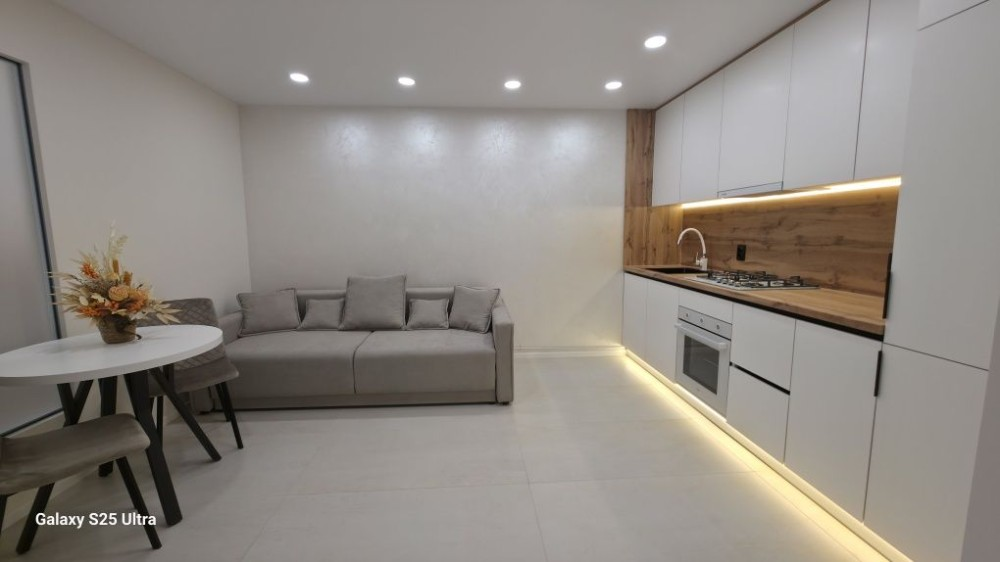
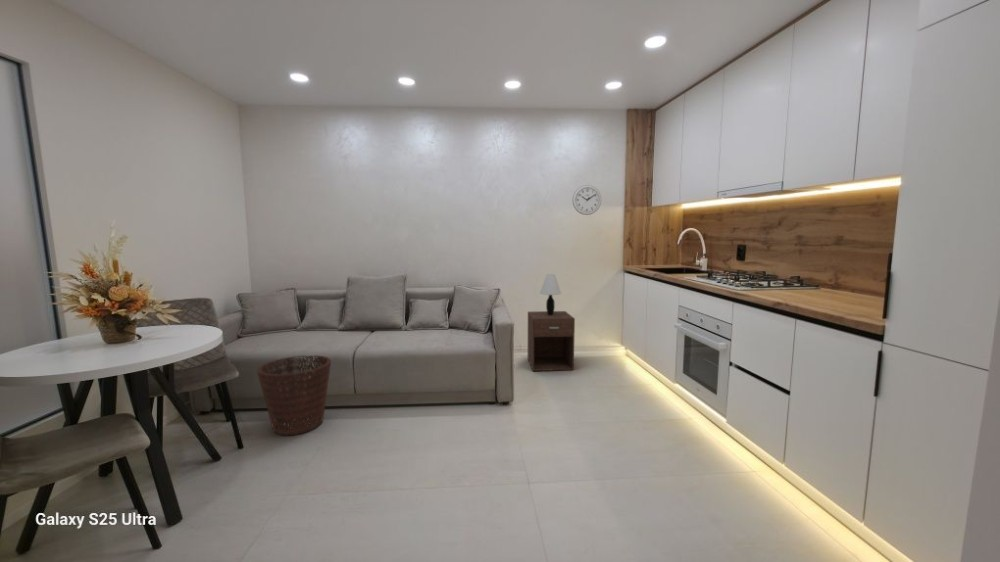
+ wall clock [571,184,602,216]
+ nightstand [527,310,576,372]
+ table lamp [539,273,562,315]
+ basket [256,354,332,436]
